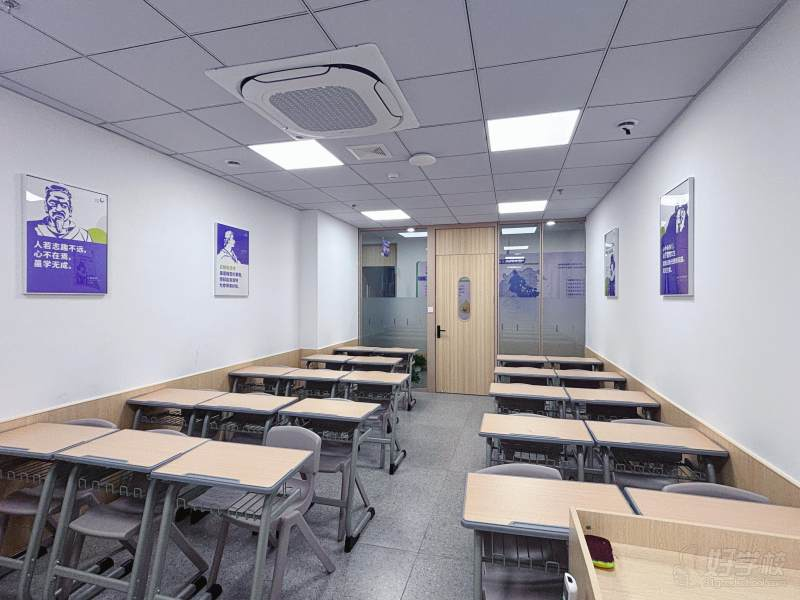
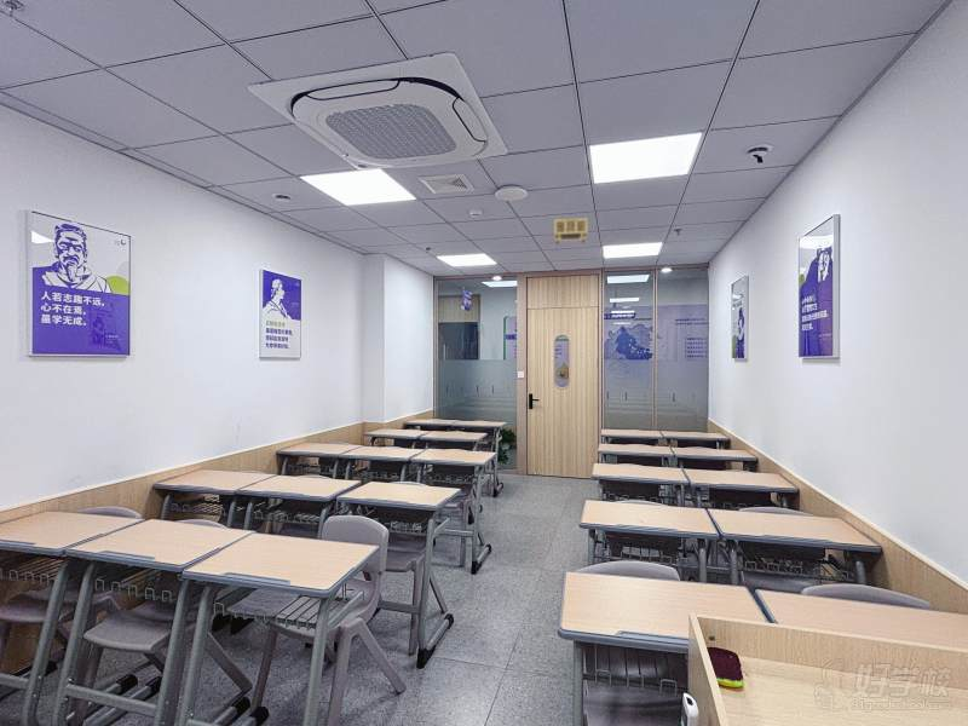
+ projector [553,217,589,253]
